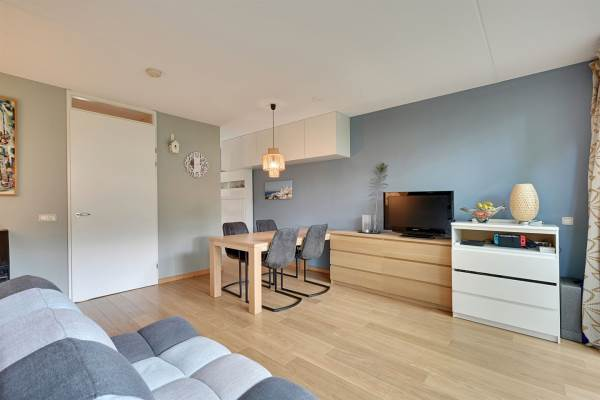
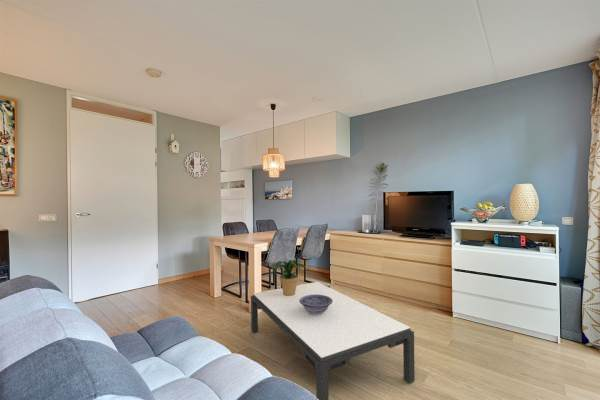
+ coffee table [250,281,416,400]
+ potted plant [272,259,308,296]
+ decorative bowl [299,295,332,316]
